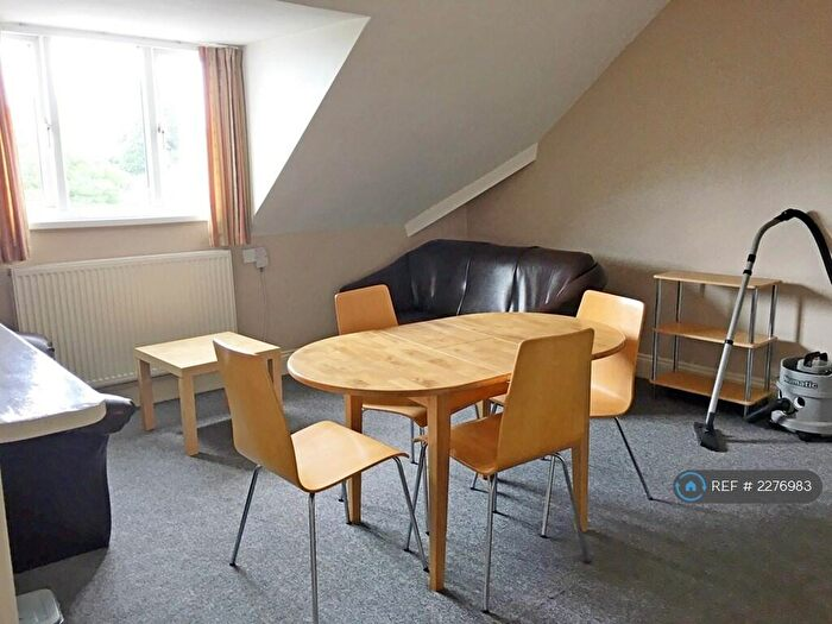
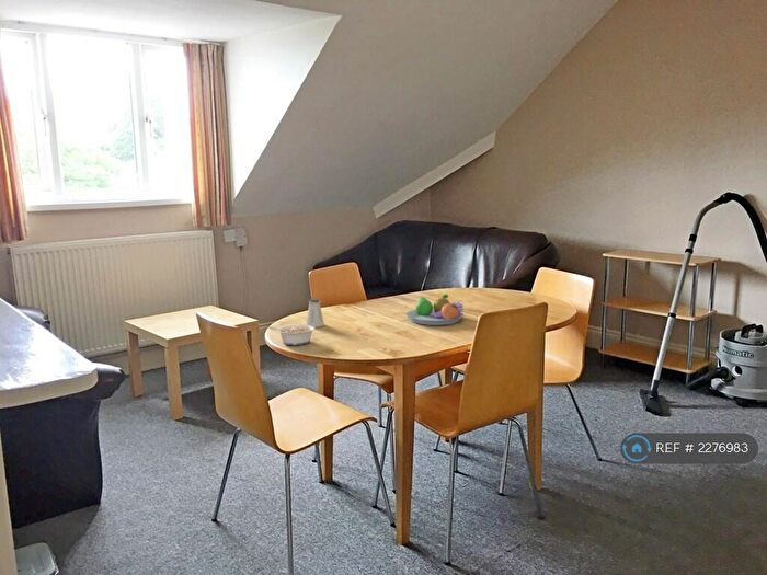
+ fruit bowl [404,294,465,326]
+ saltshaker [305,298,325,329]
+ legume [268,324,317,346]
